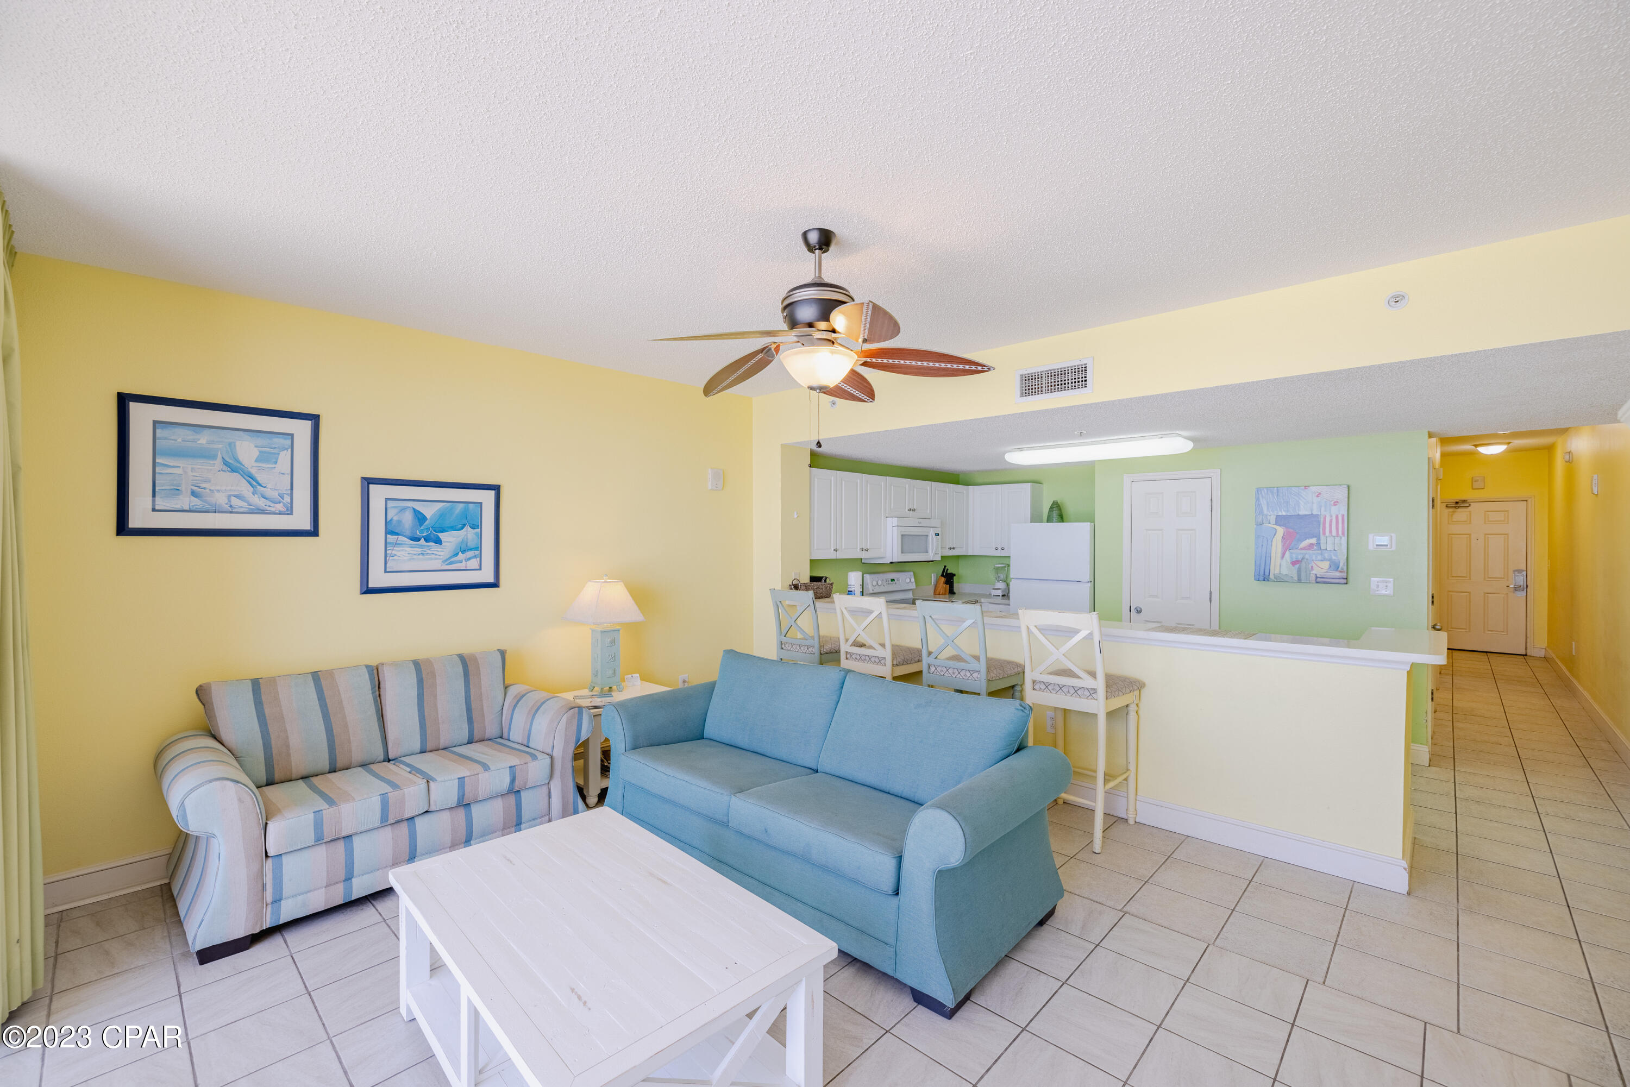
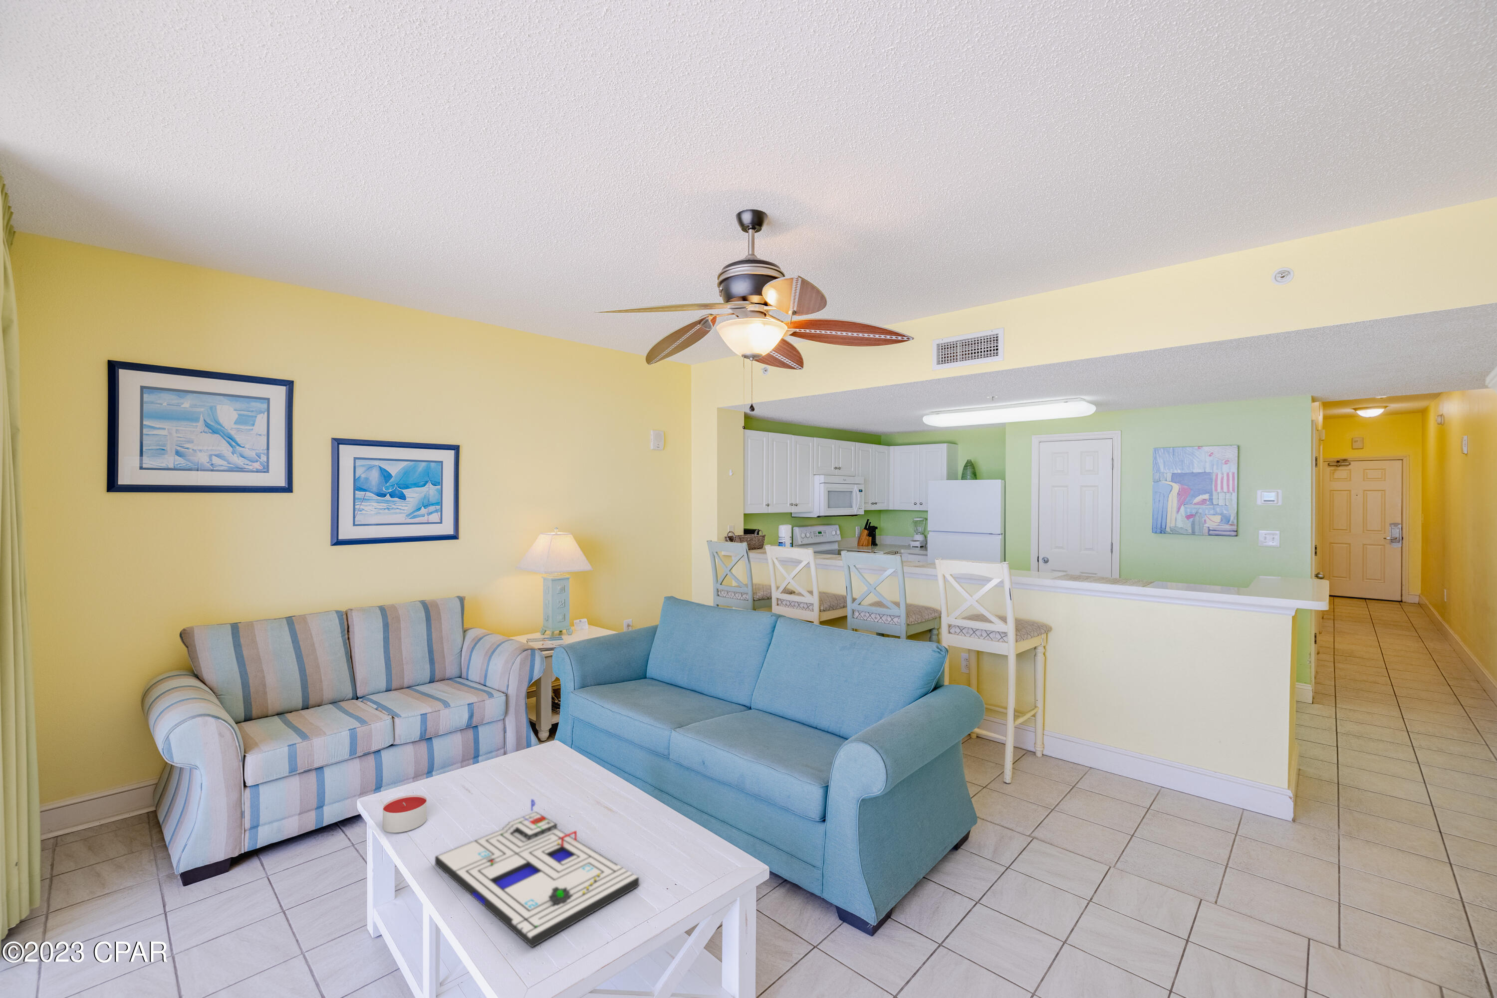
+ board game [434,799,639,948]
+ candle [382,794,427,833]
